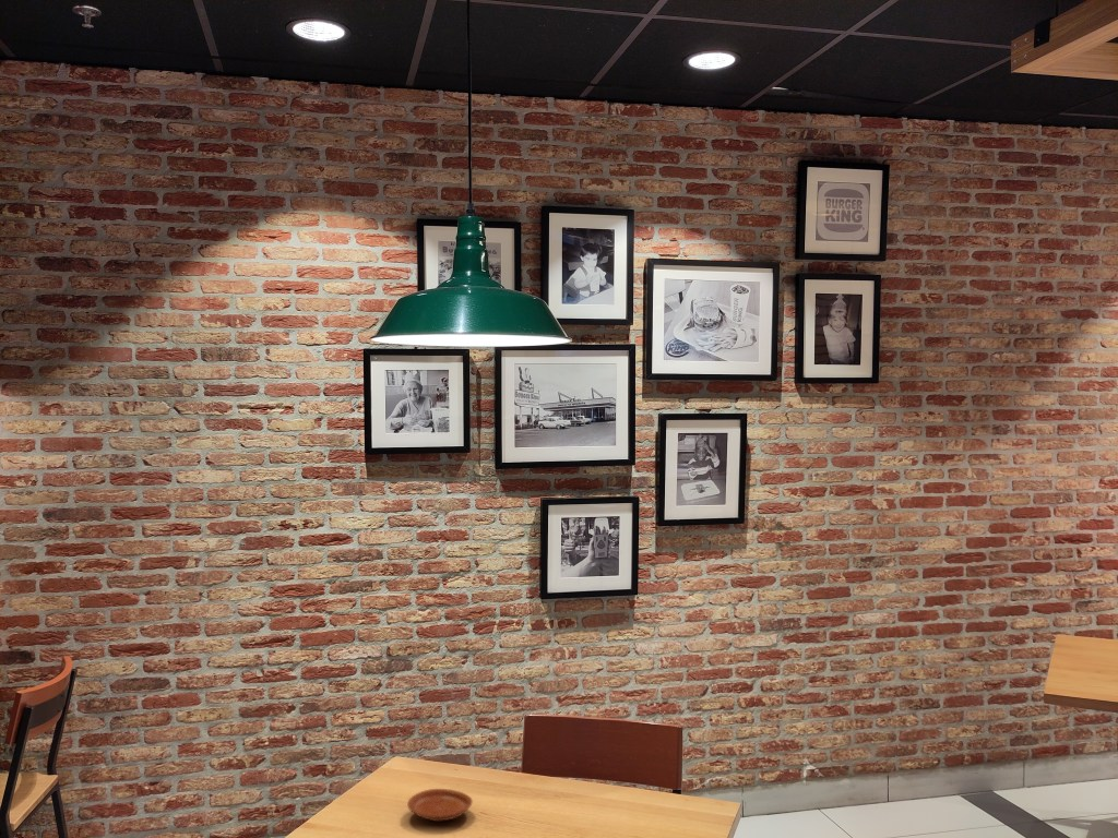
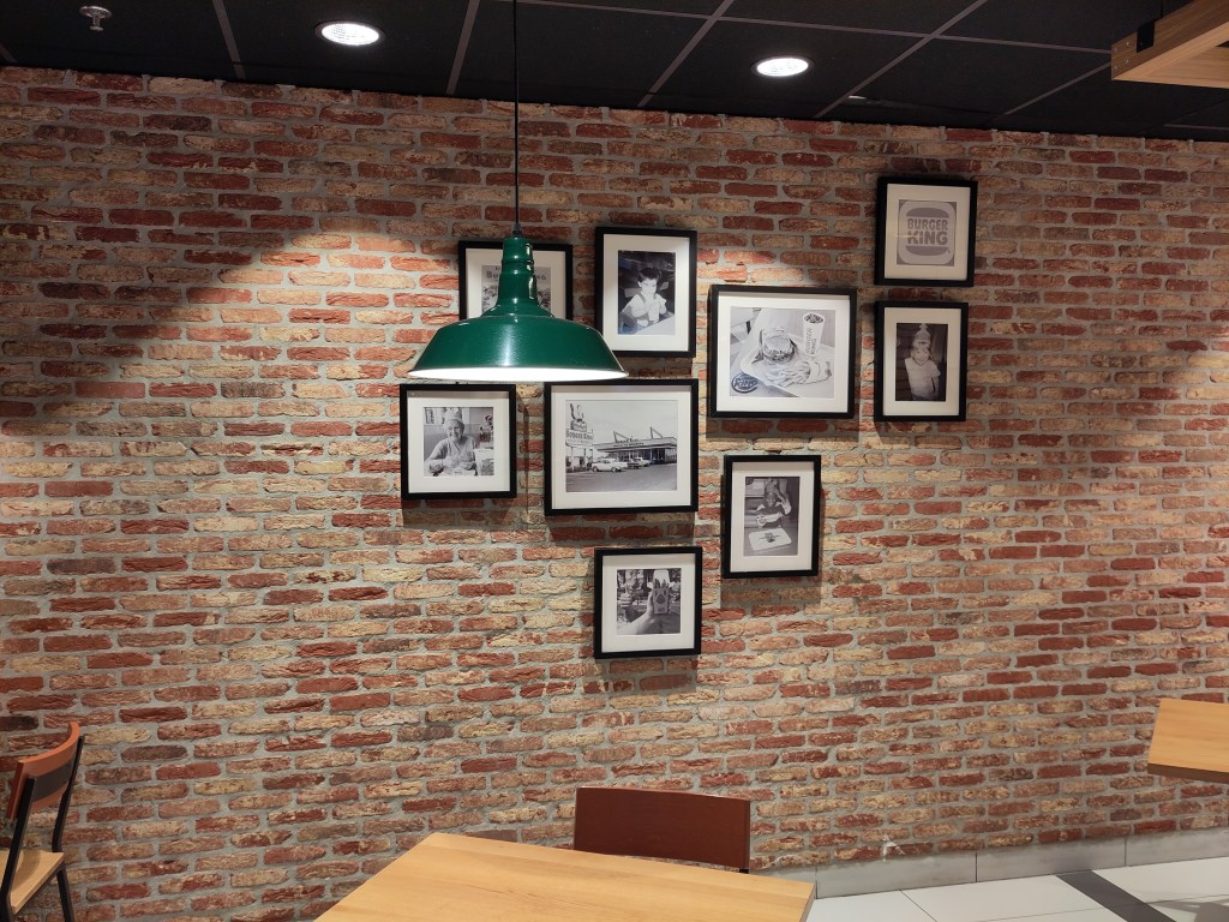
- plate [406,788,474,823]
